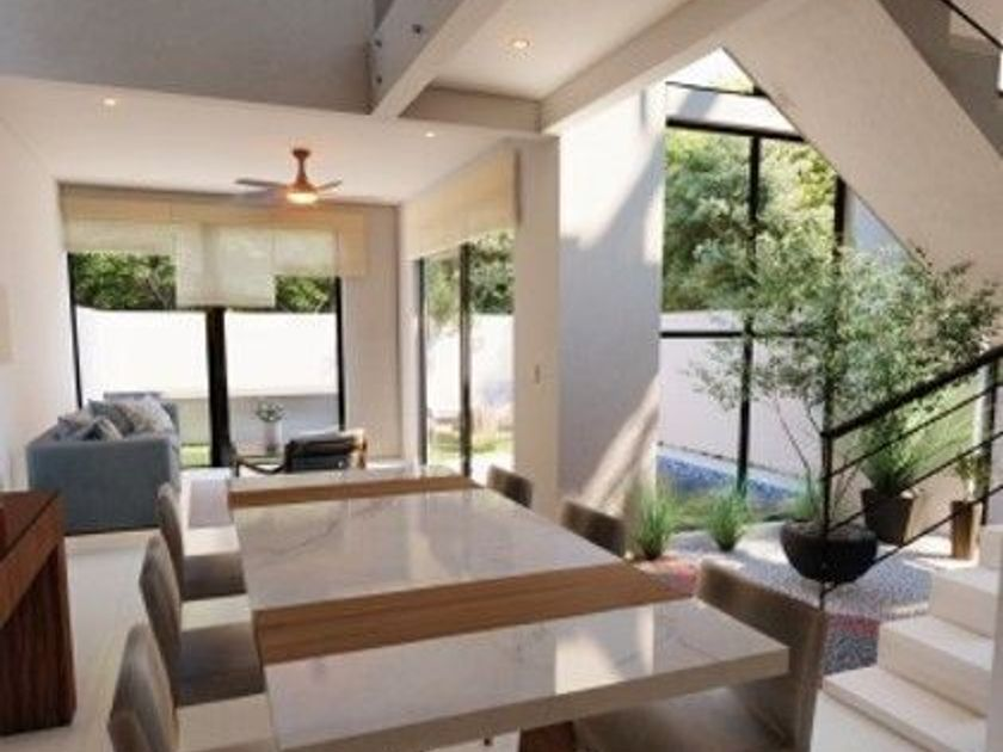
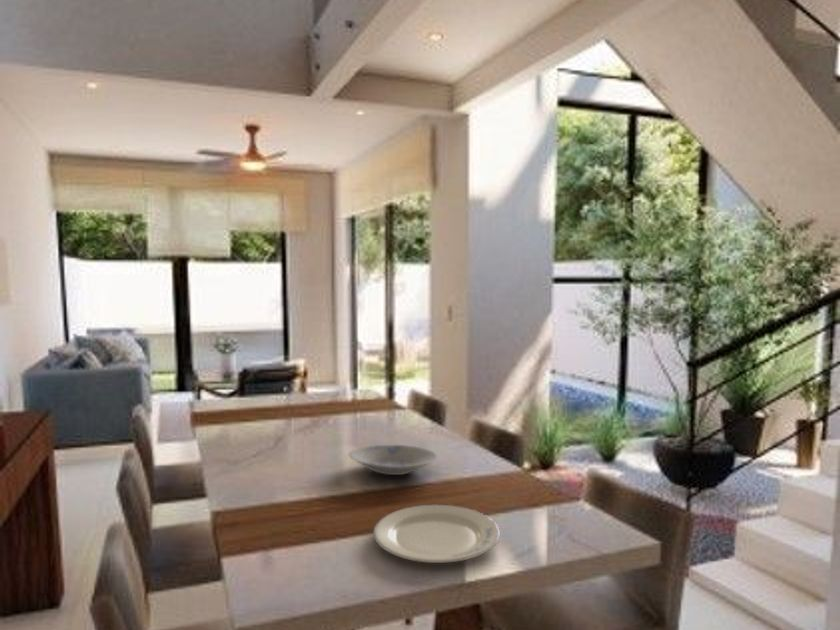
+ bowl [347,444,438,476]
+ chinaware [373,503,501,564]
